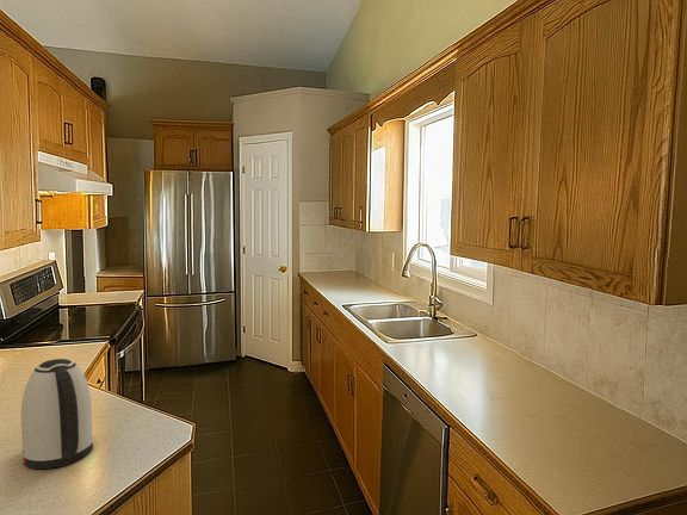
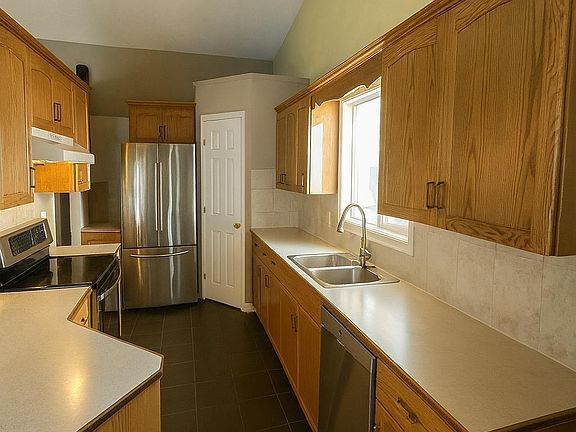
- kettle [20,358,94,470]
